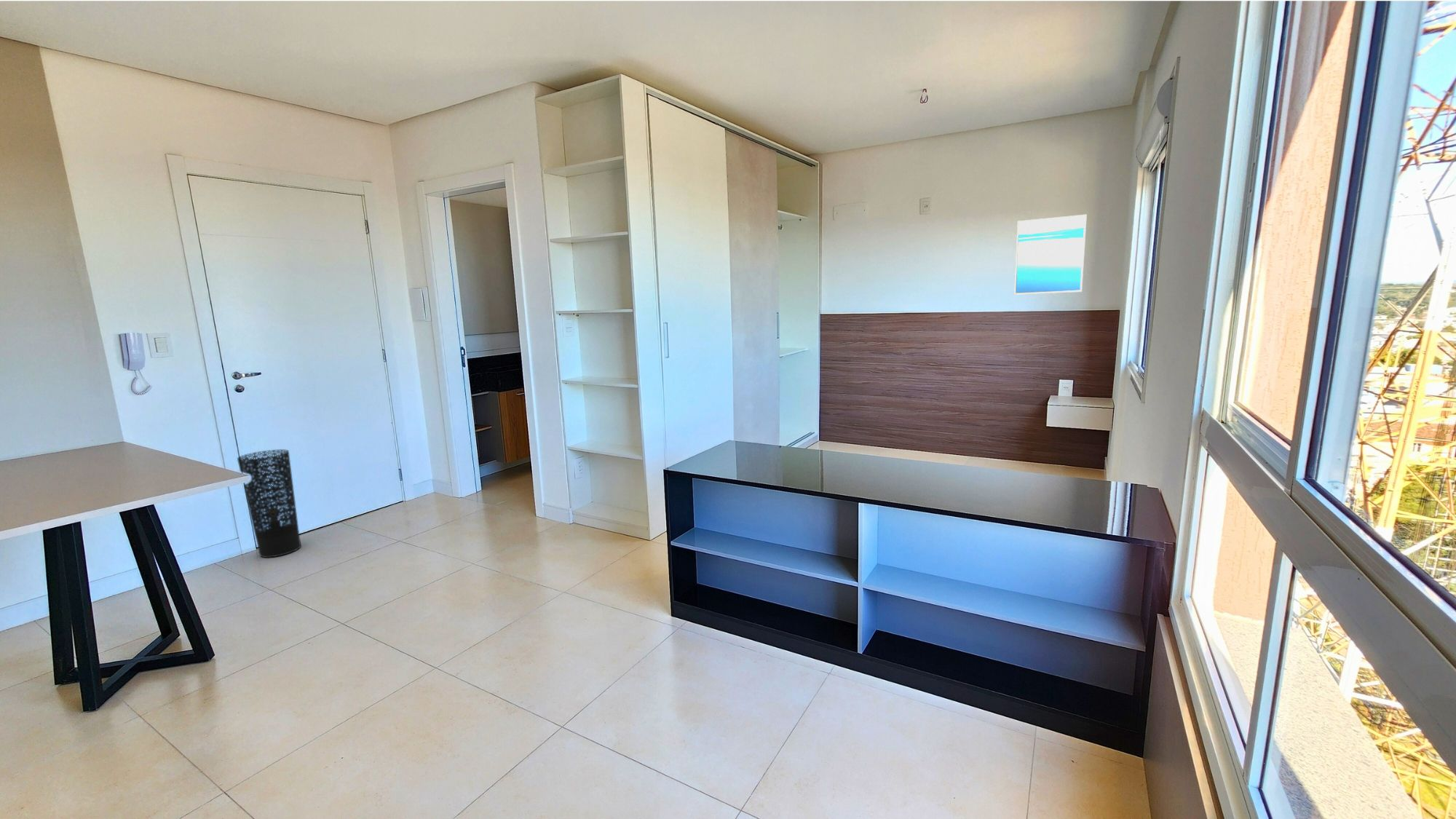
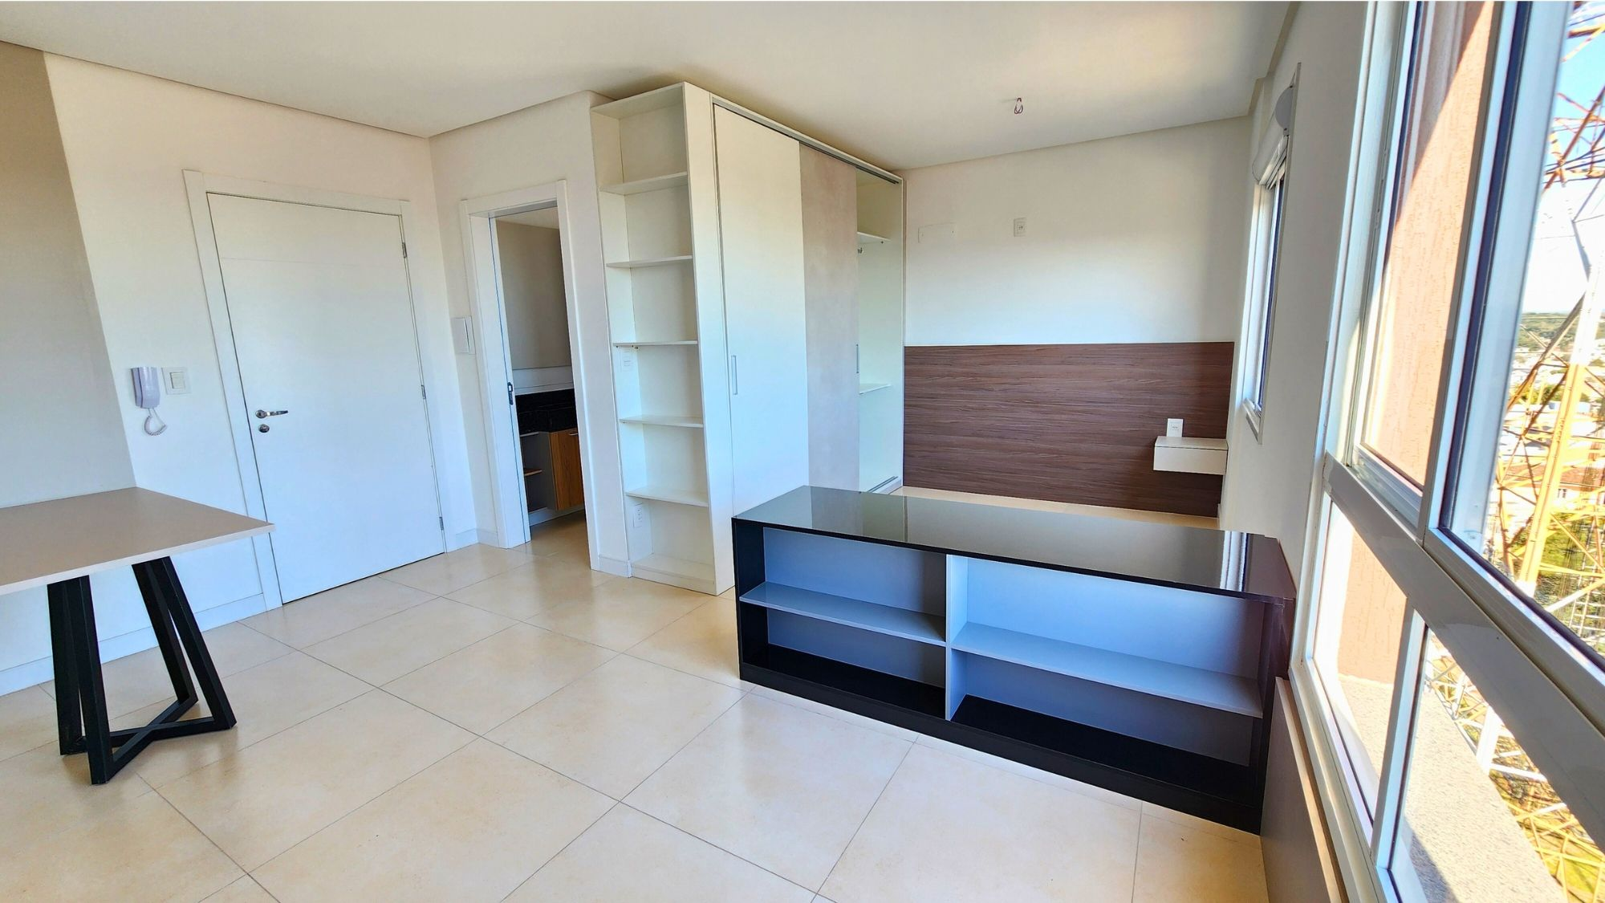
- wall art [1013,213,1088,296]
- umbrella stand [237,448,302,558]
